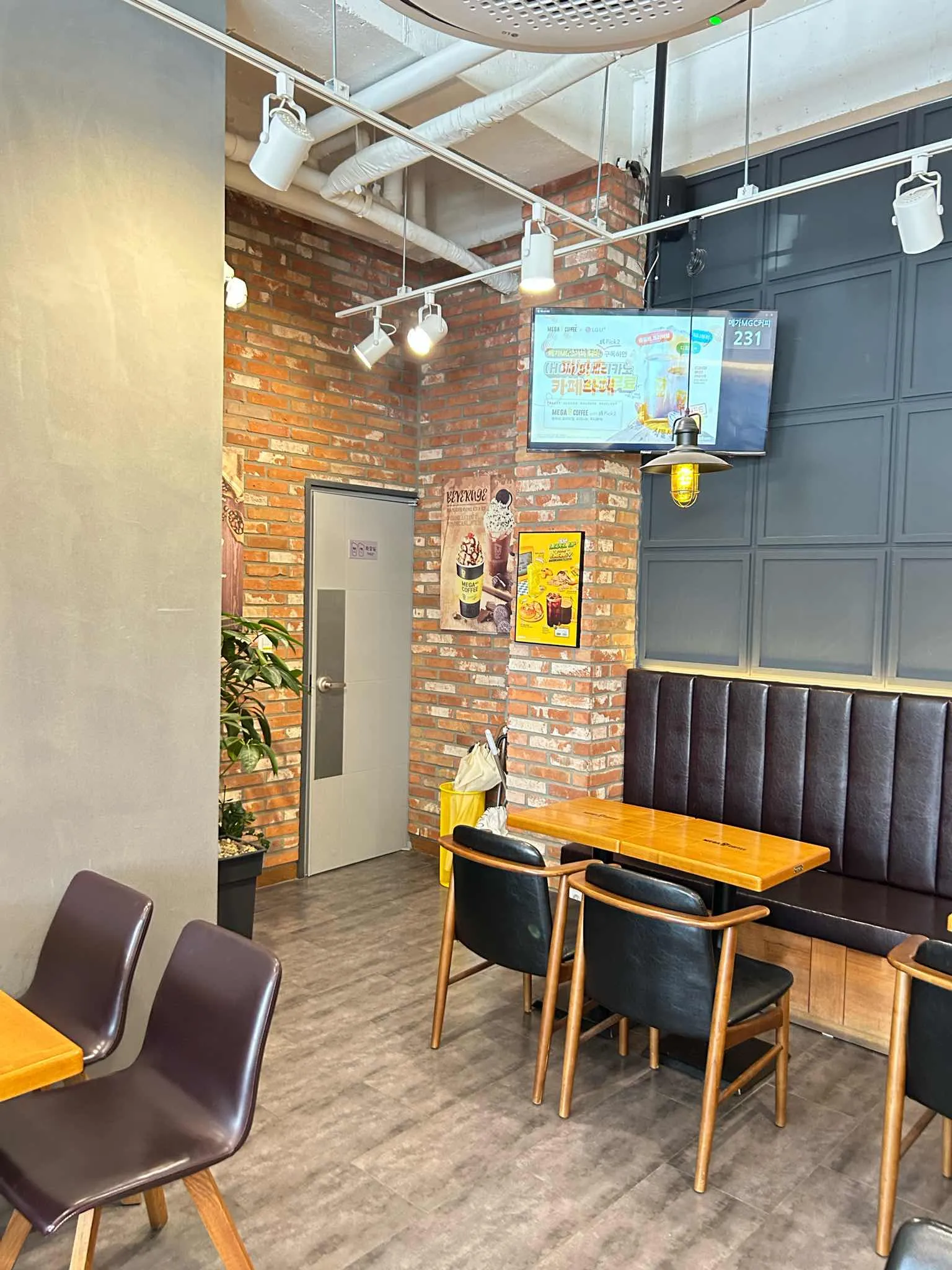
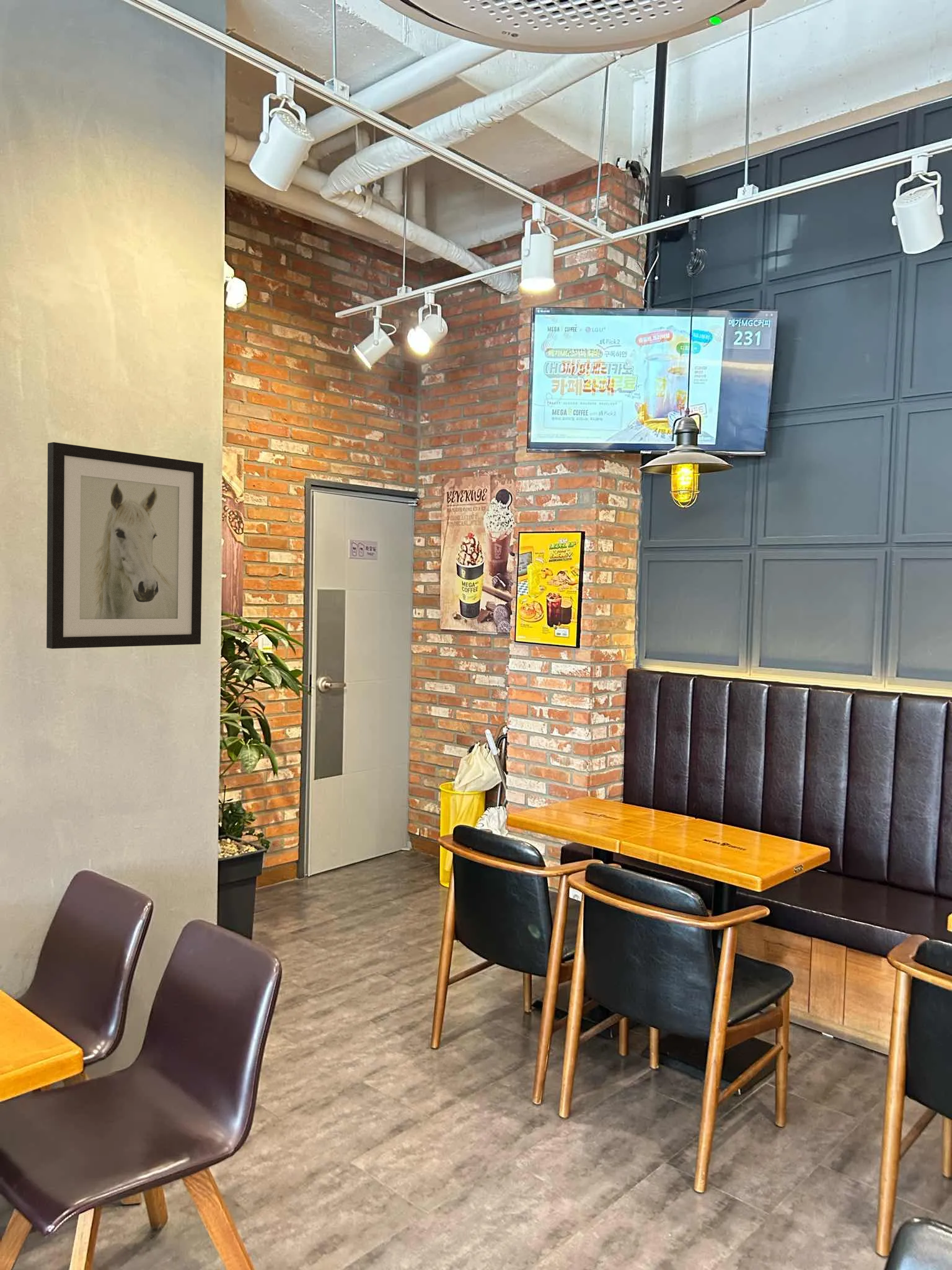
+ wall art [46,442,204,649]
